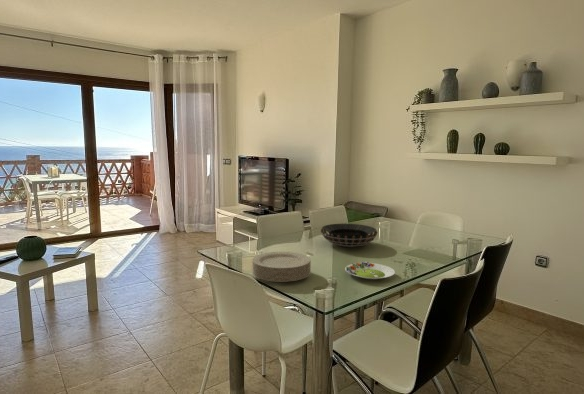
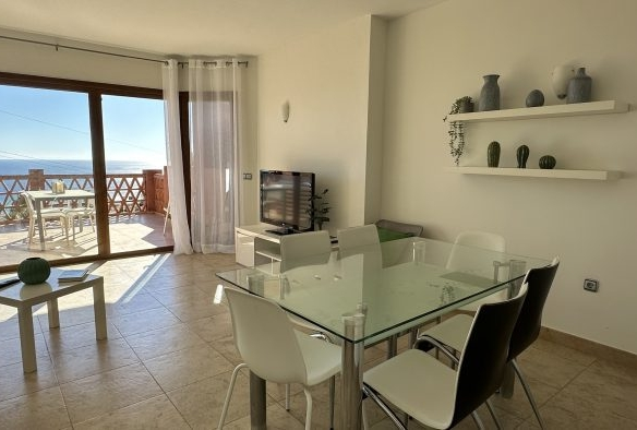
- plate [251,251,312,283]
- salad plate [344,261,396,280]
- decorative bowl [320,223,379,248]
